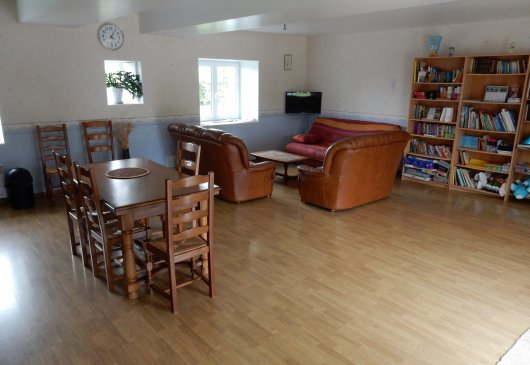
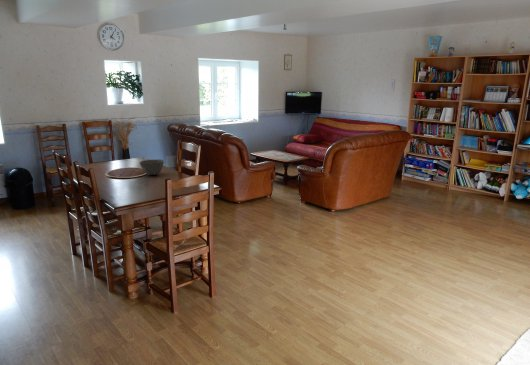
+ bowl [138,158,165,176]
